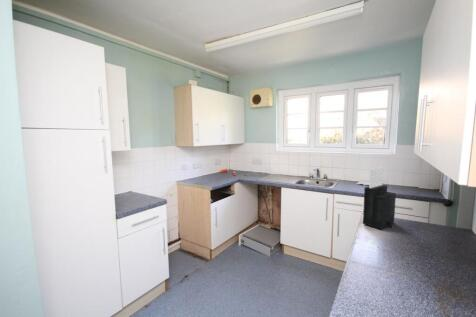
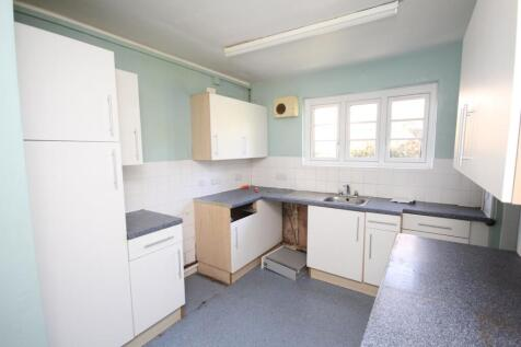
- knife block [362,166,397,231]
